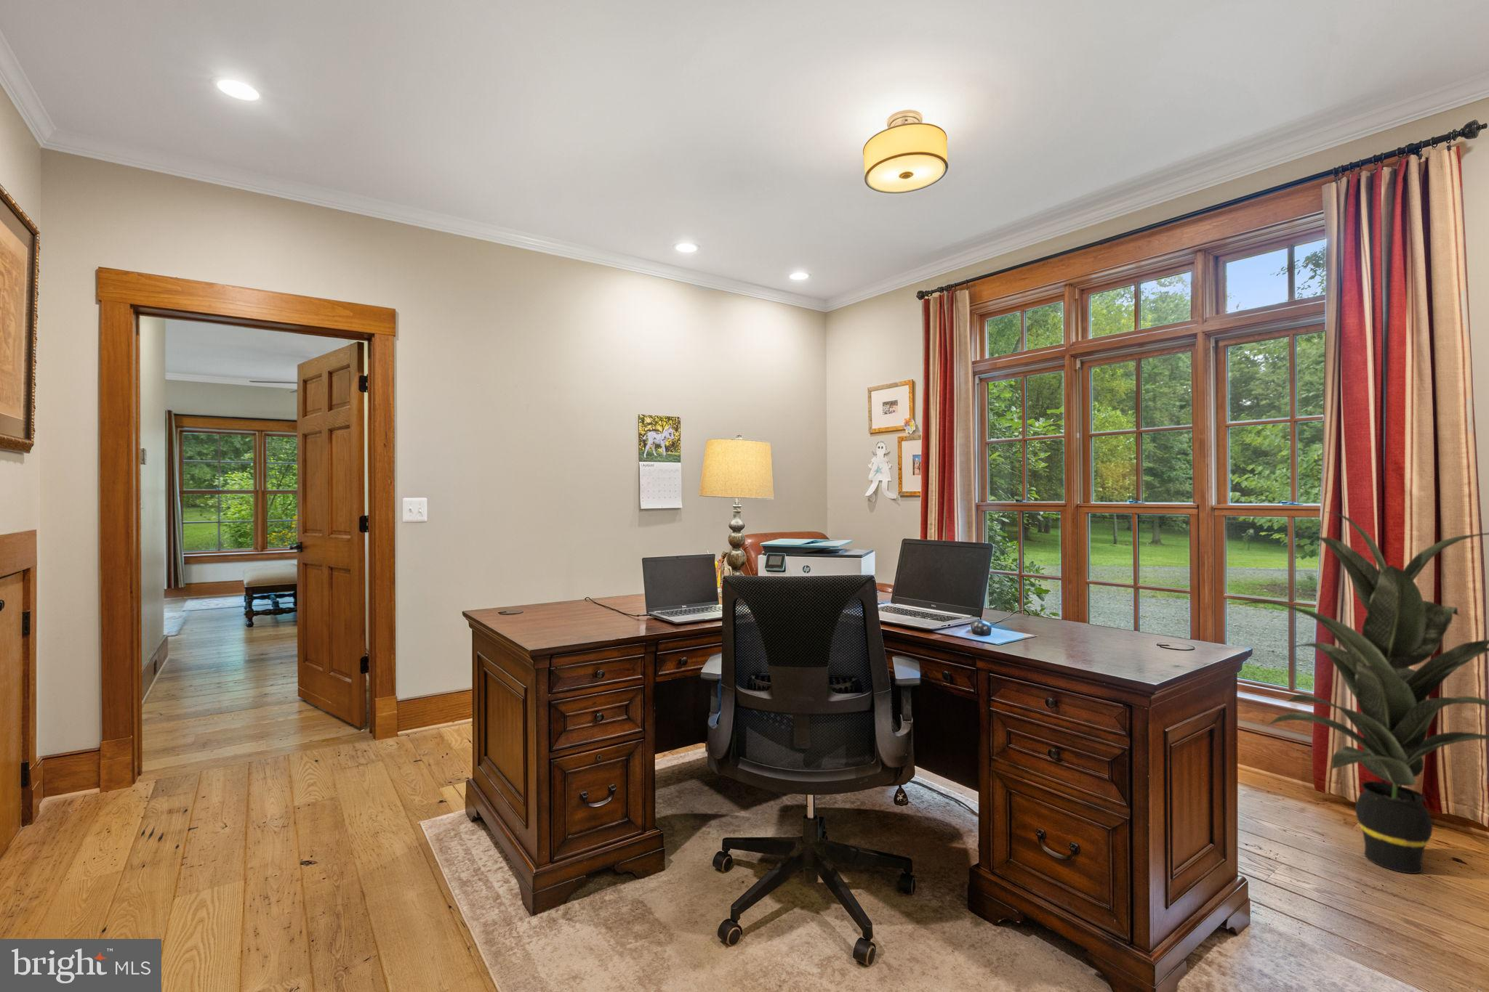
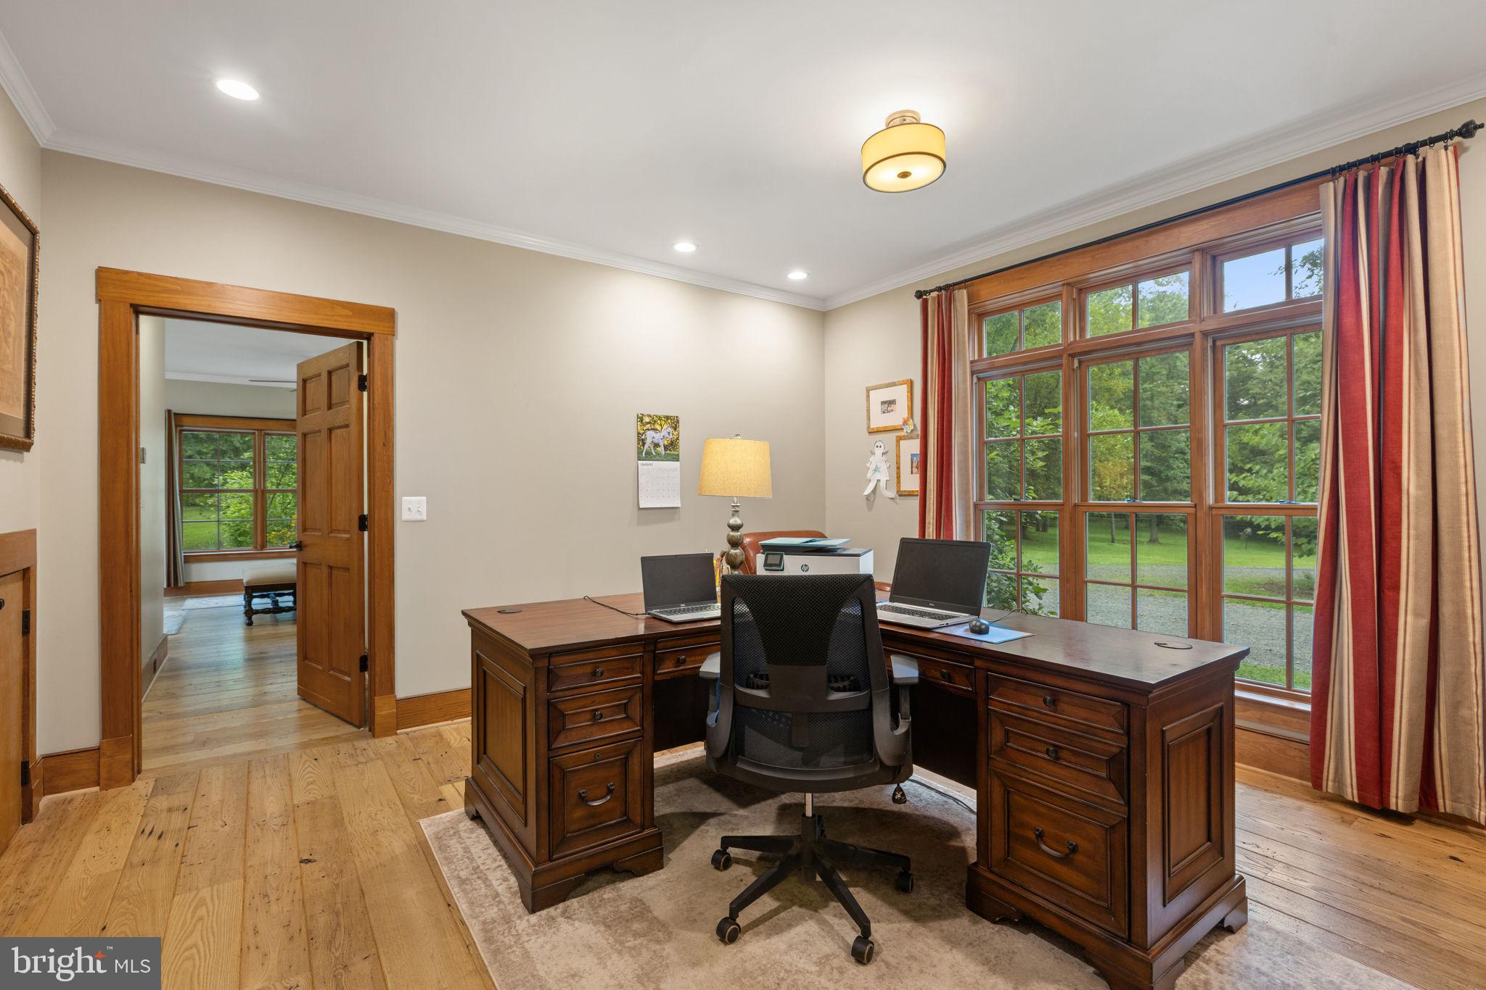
- indoor plant [1241,510,1489,875]
